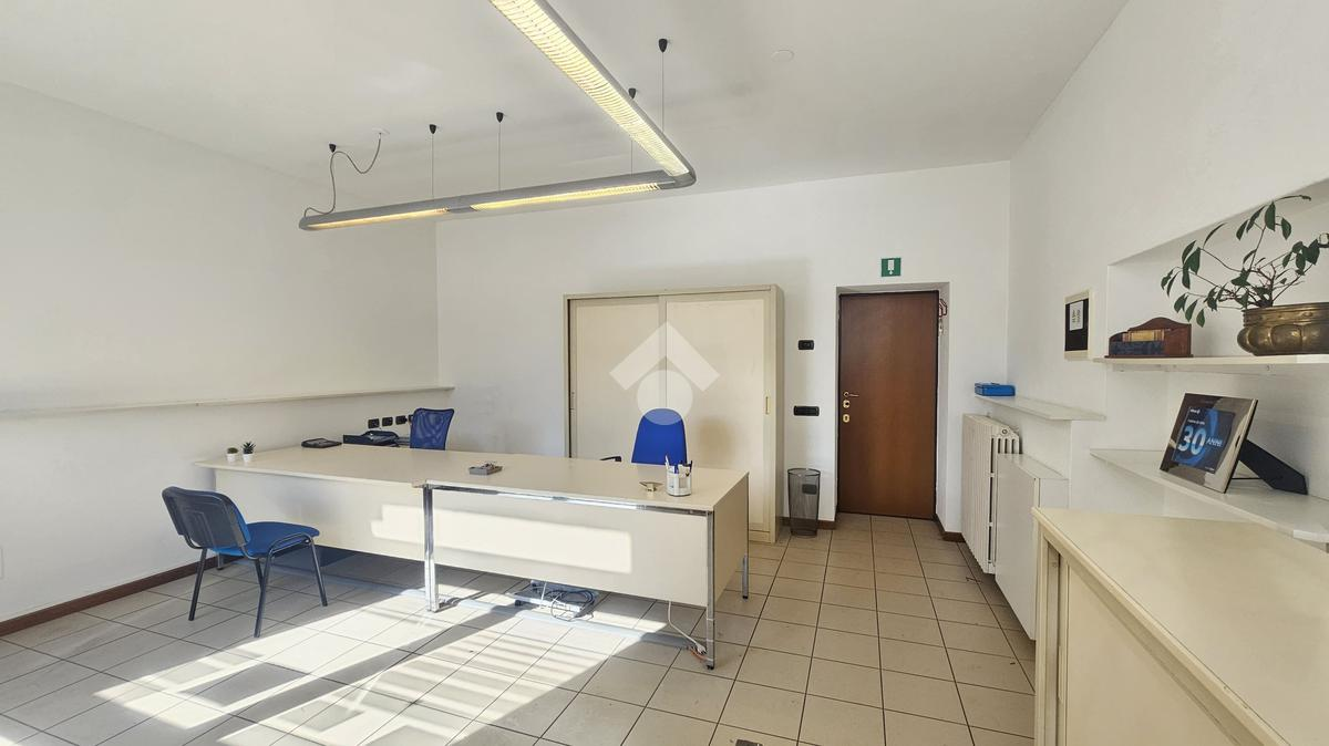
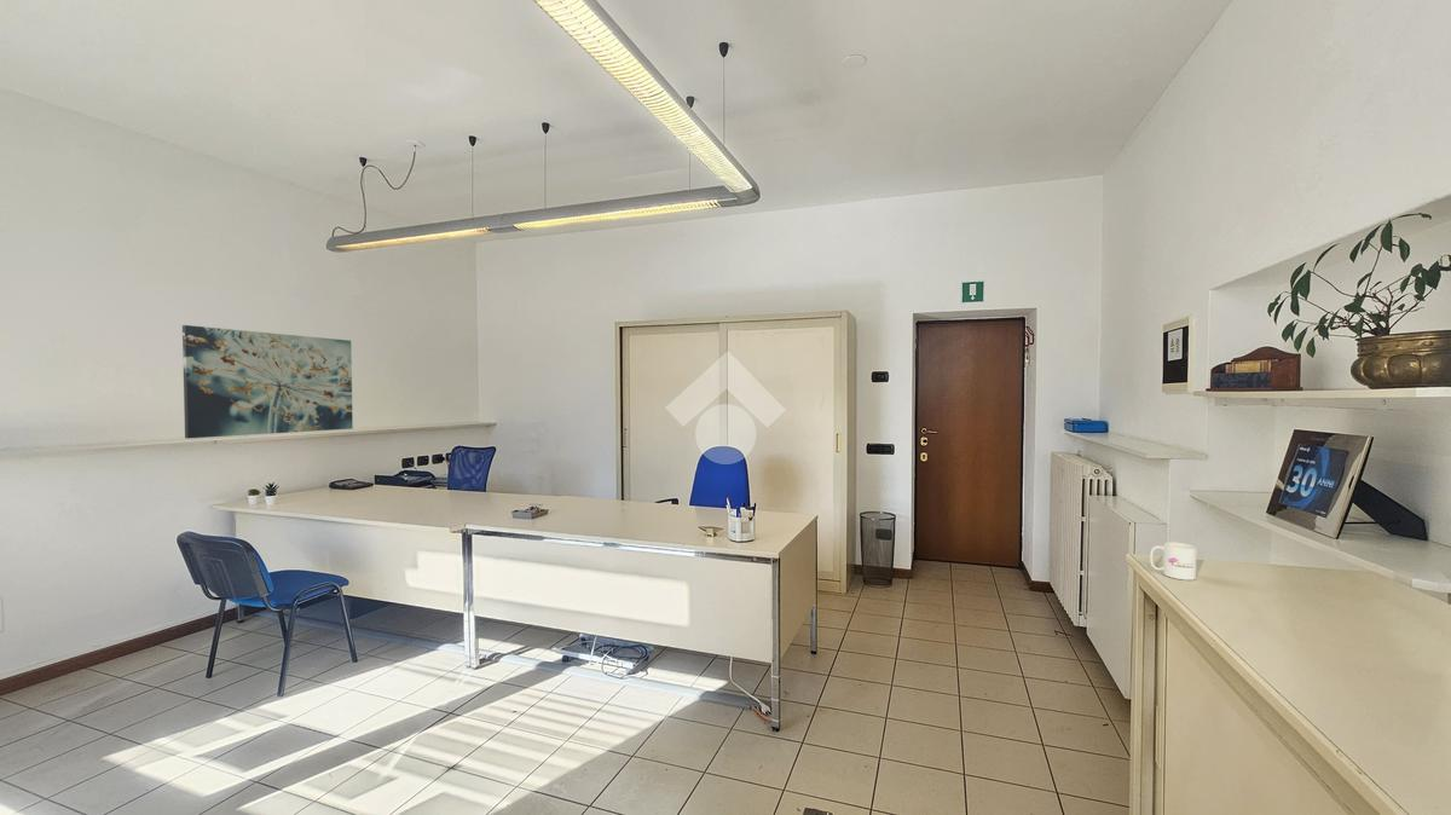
+ mug [1149,542,1197,582]
+ wall art [181,324,354,440]
